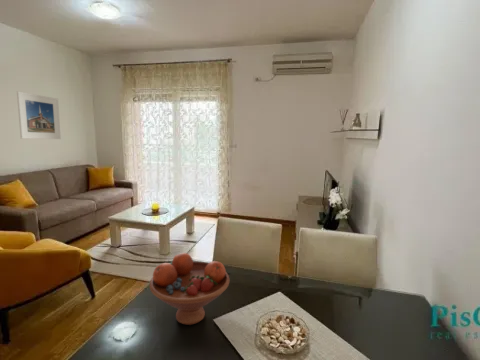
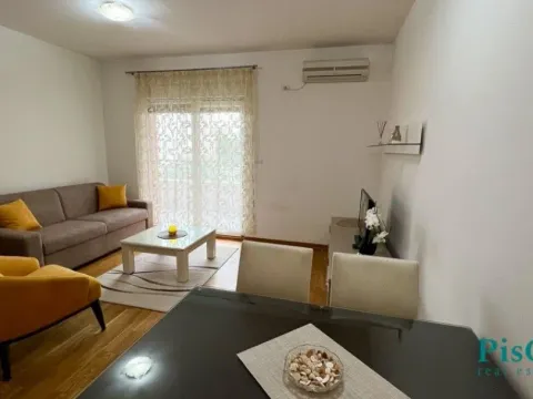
- fruit bowl [148,252,230,326]
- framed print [16,91,62,140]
